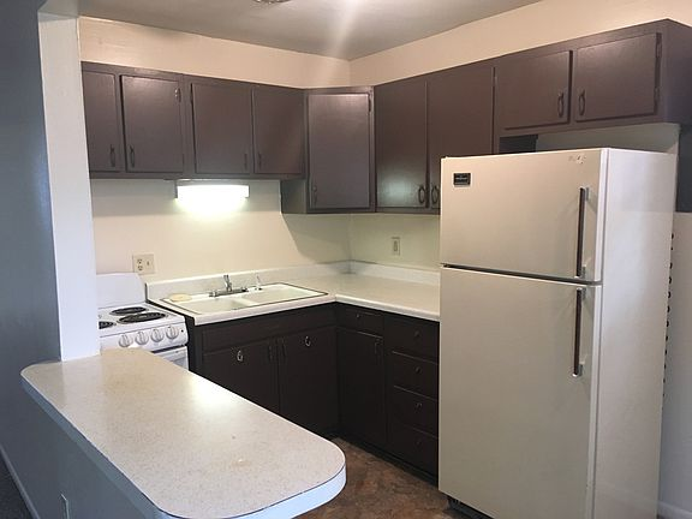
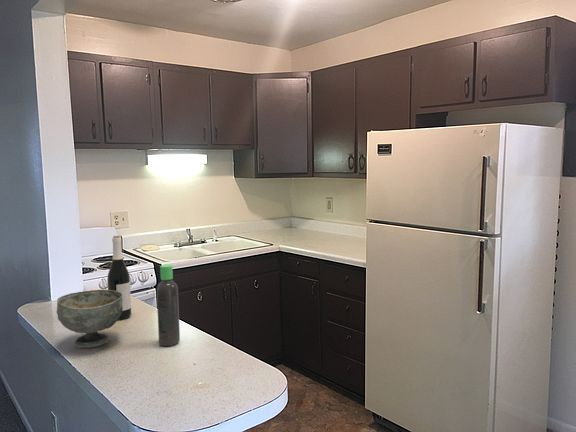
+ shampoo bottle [156,264,181,347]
+ wine bottle [106,235,132,321]
+ bowl [56,289,123,349]
